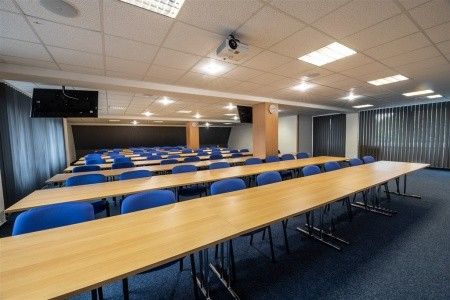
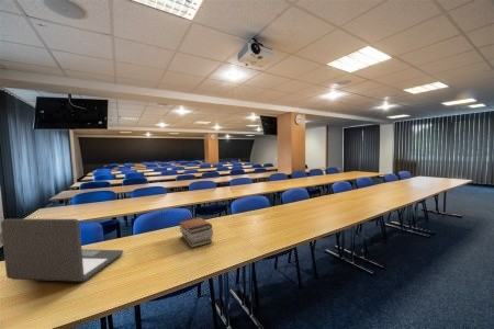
+ book stack [178,215,214,249]
+ laptop [0,218,124,283]
